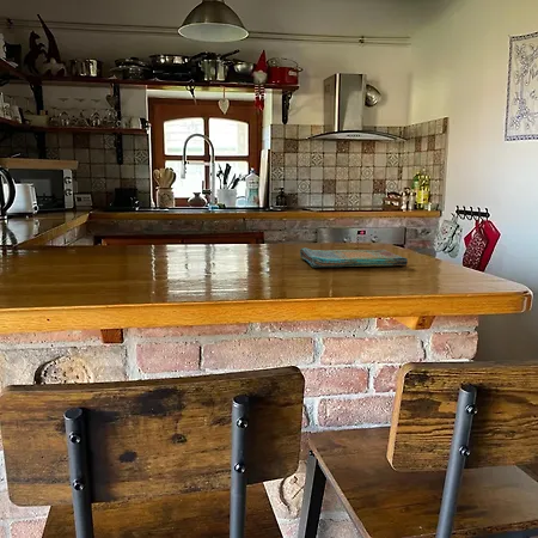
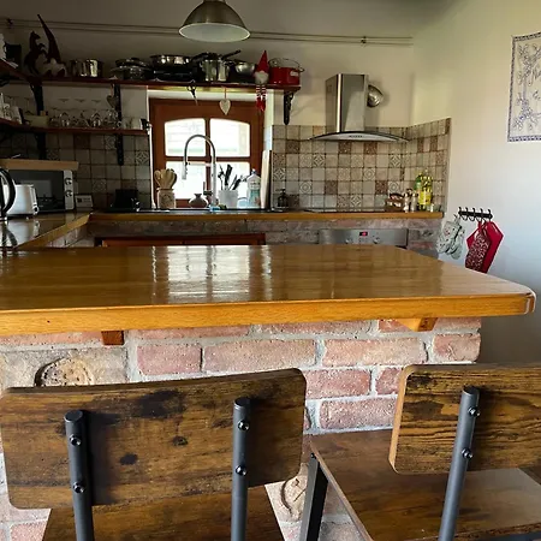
- dish towel [299,246,409,268]
